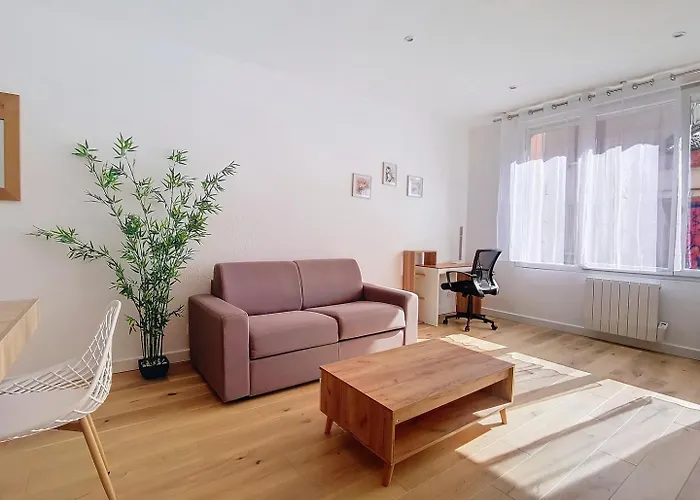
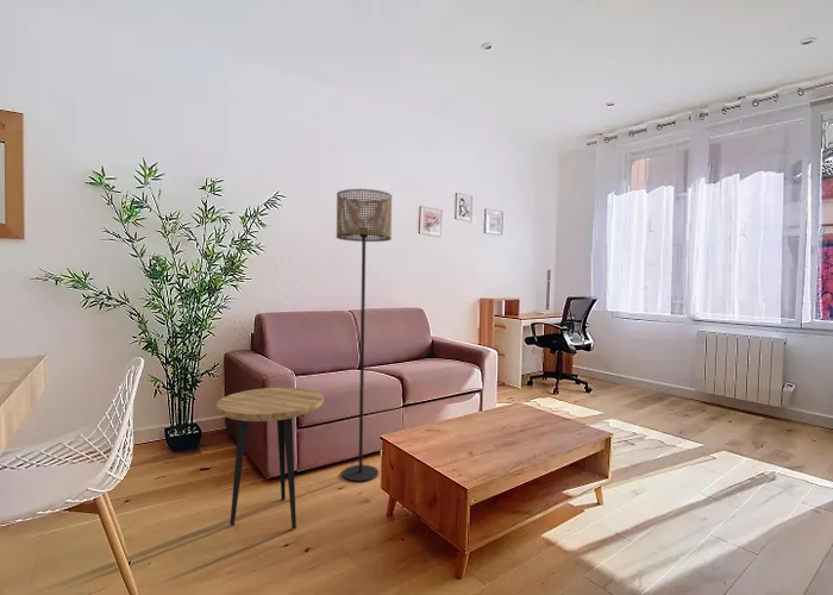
+ floor lamp [336,188,393,483]
+ side table [215,387,325,530]
